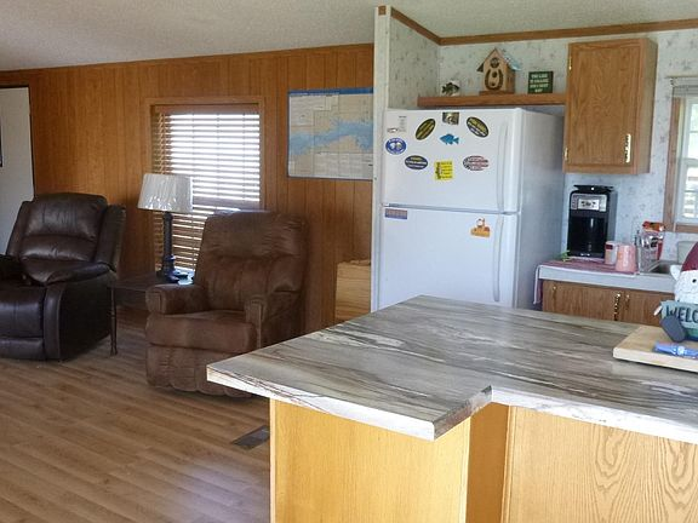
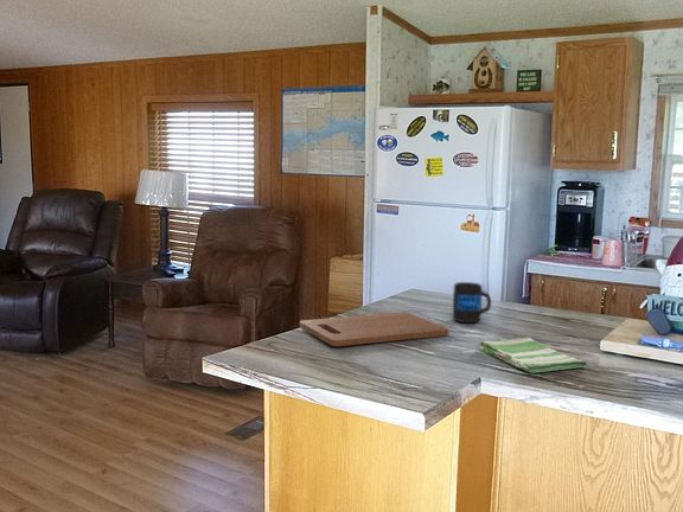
+ cutting board [299,312,449,347]
+ dish towel [478,337,588,375]
+ mug [452,281,492,324]
